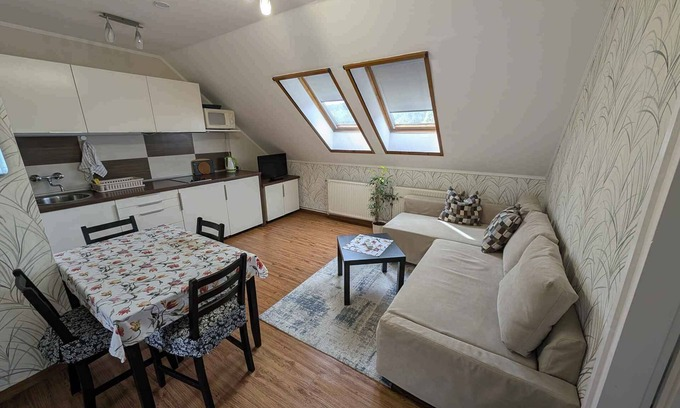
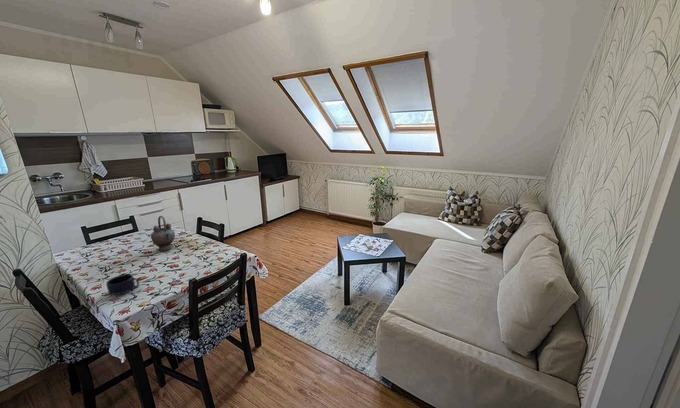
+ mug [105,273,140,296]
+ teapot [150,215,176,252]
